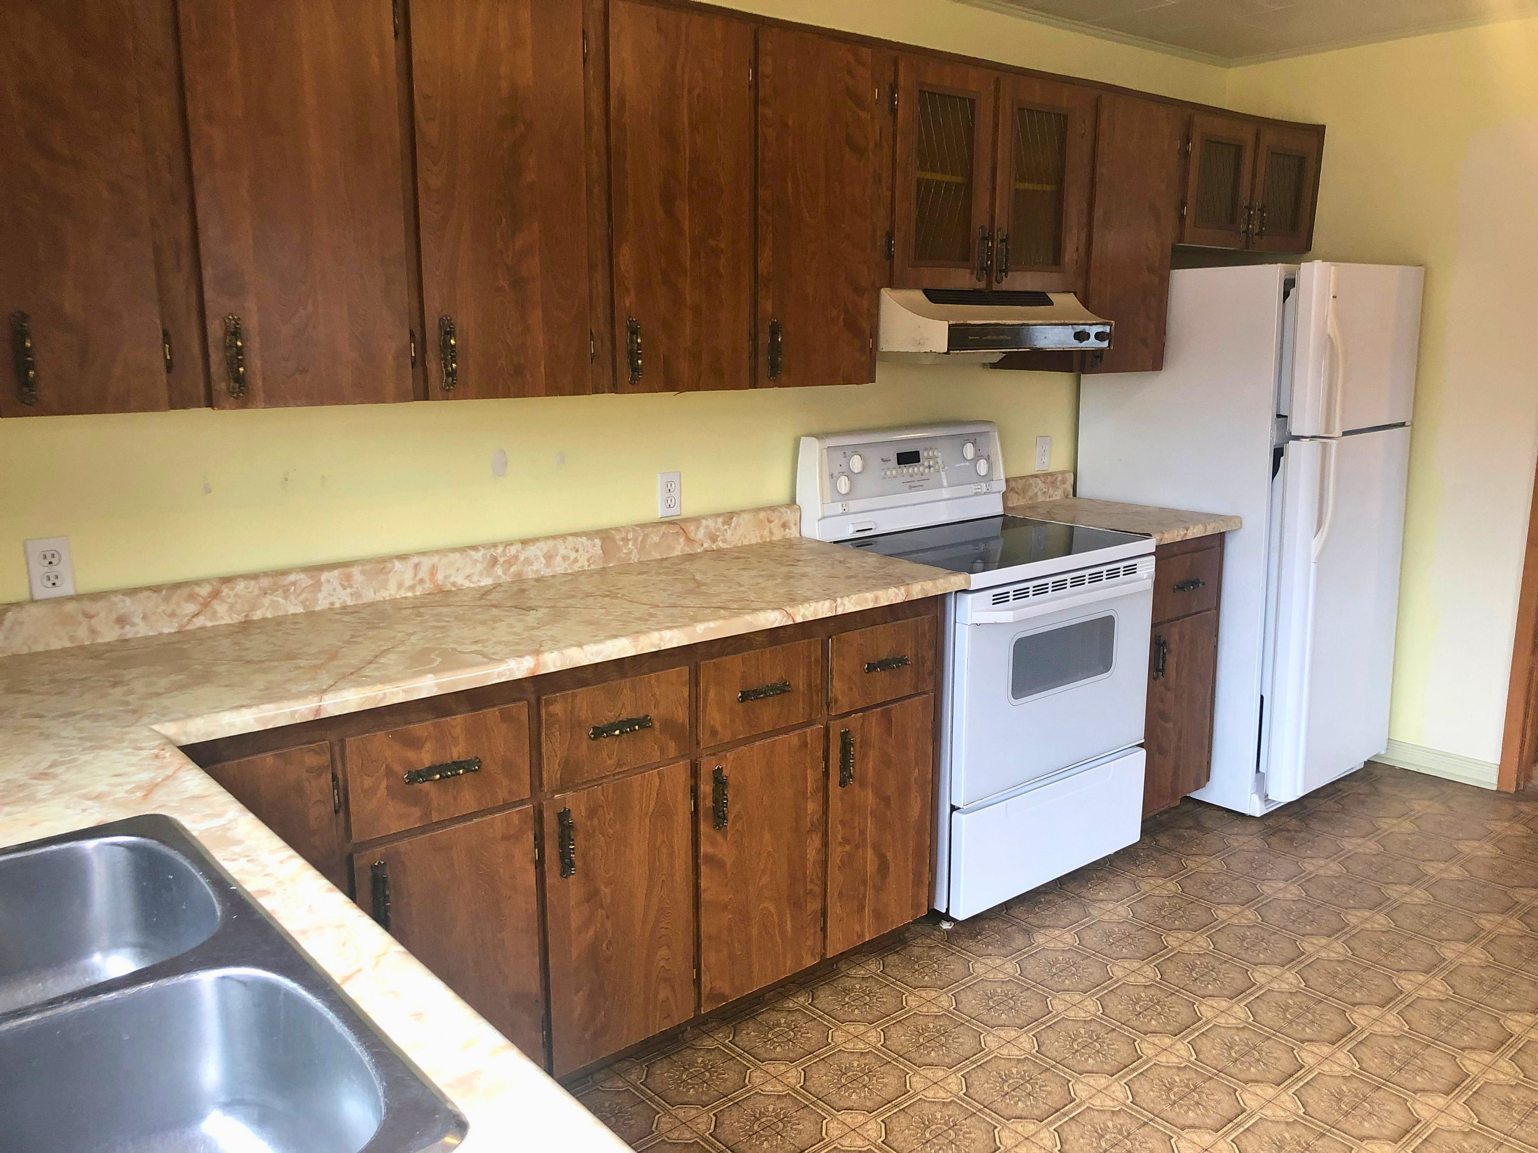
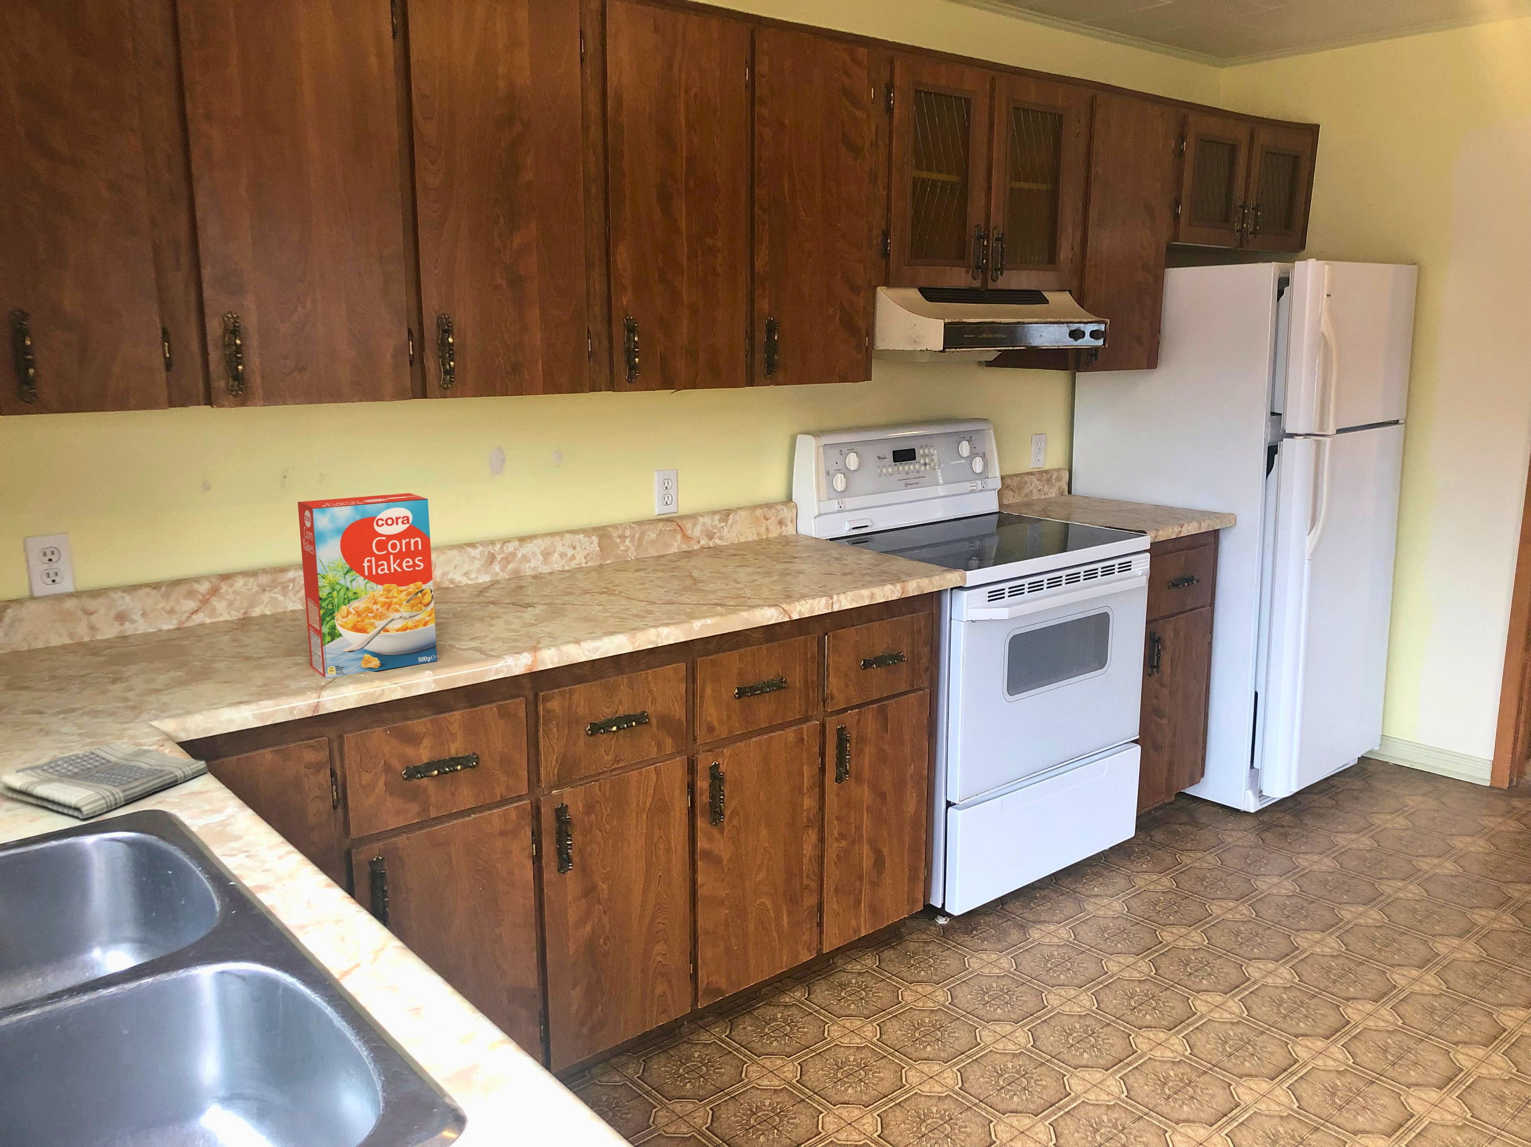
+ cereal box [298,493,438,680]
+ dish towel [0,741,209,819]
